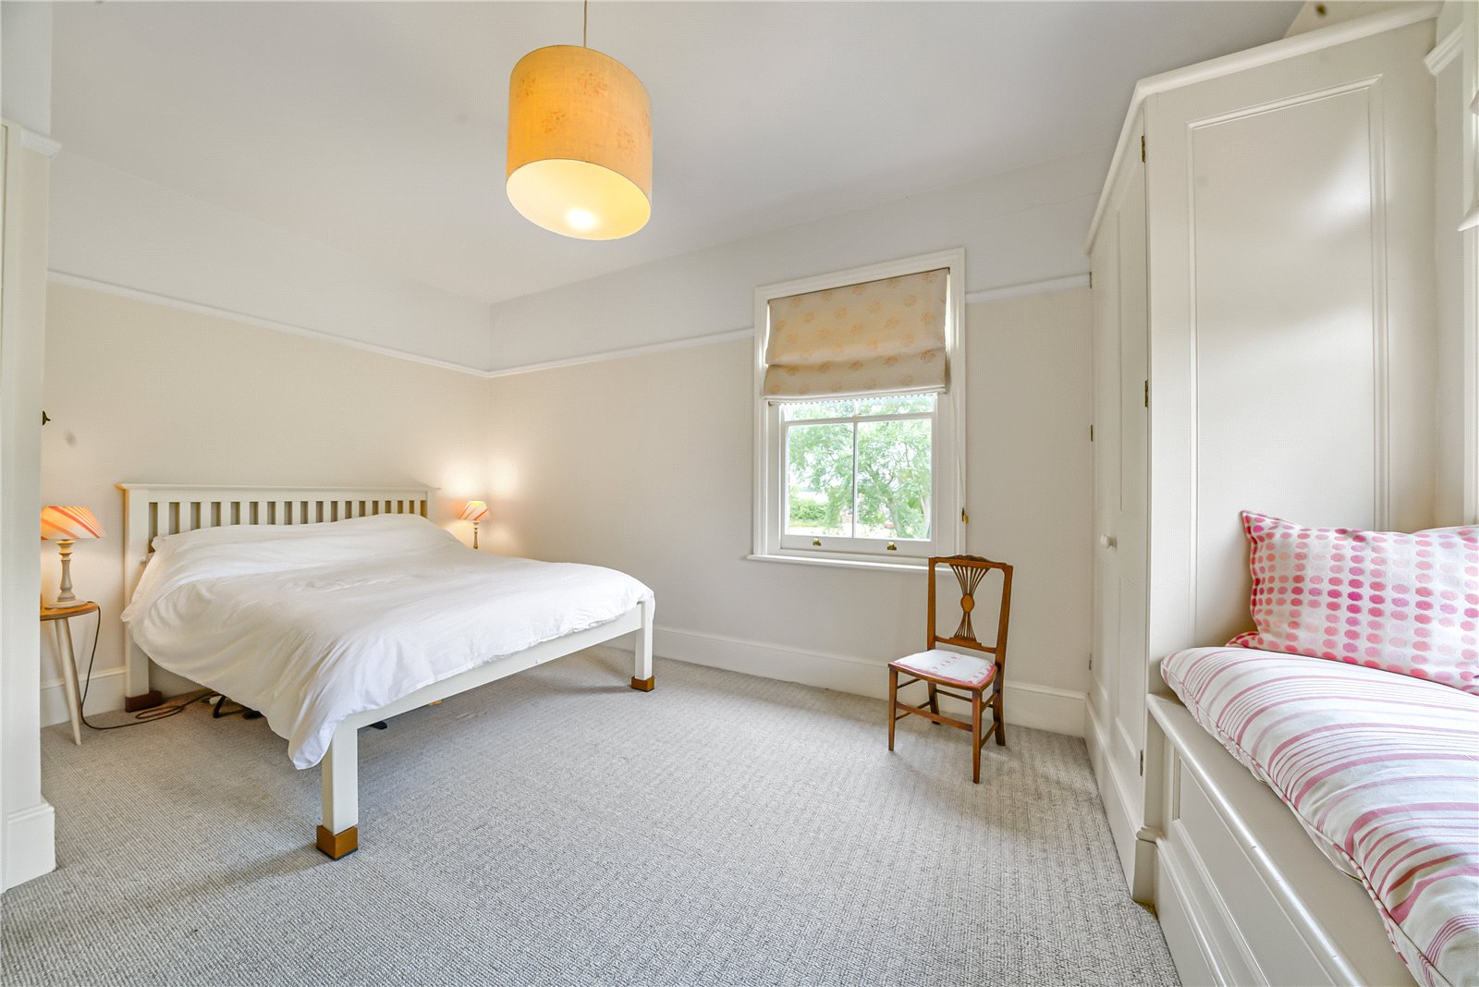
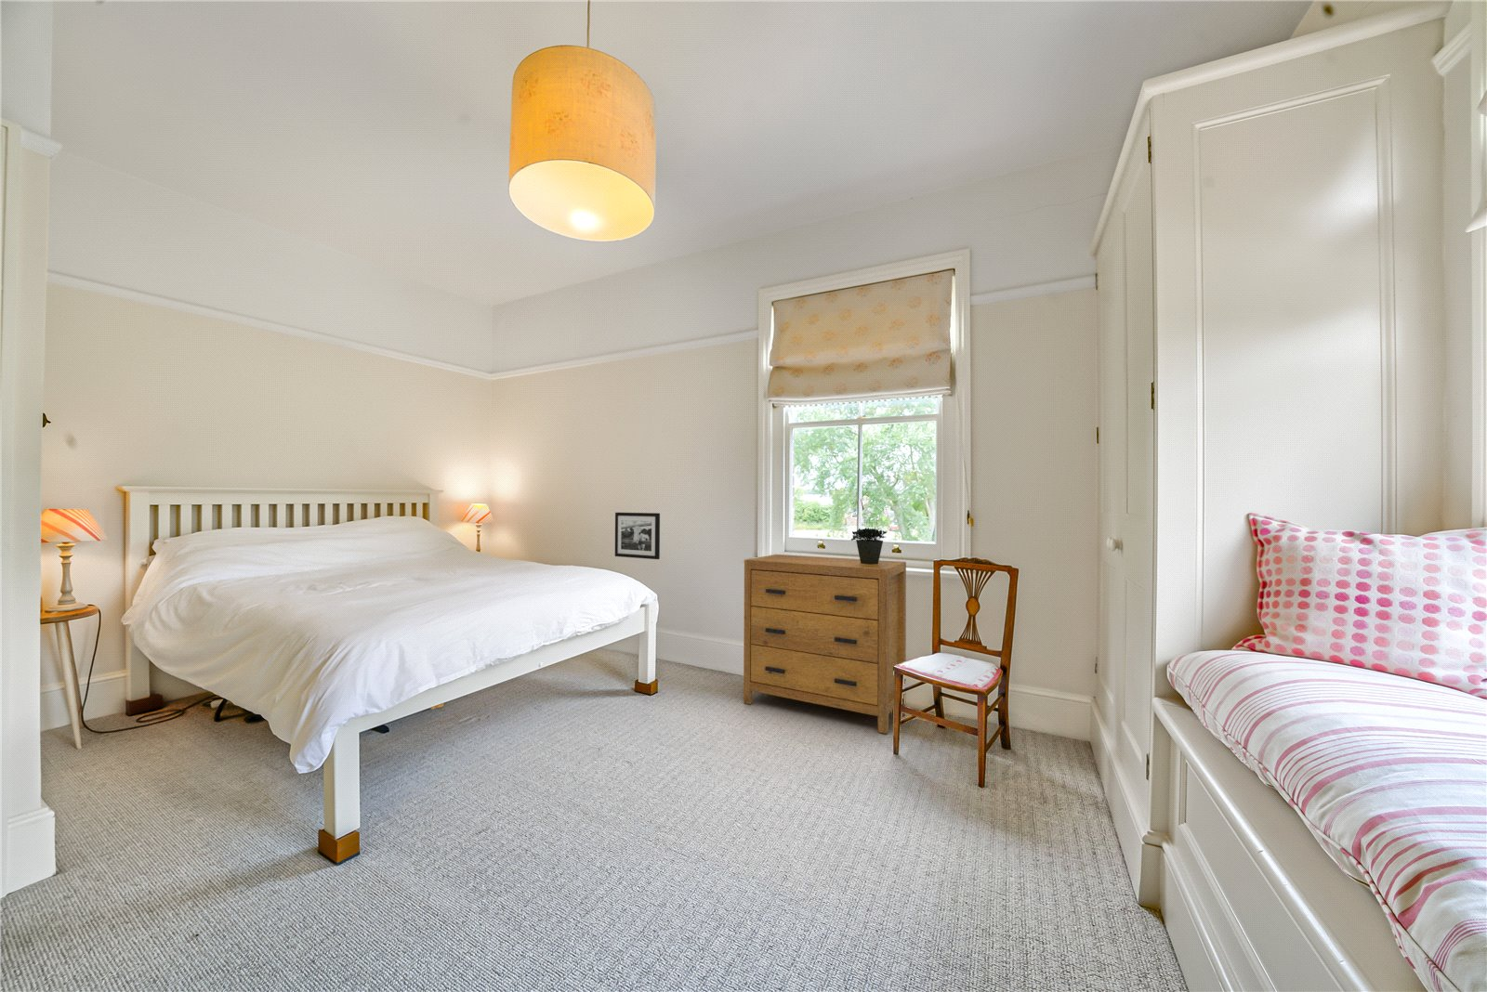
+ dresser [743,554,907,735]
+ picture frame [615,512,661,560]
+ potted plant [850,498,888,565]
